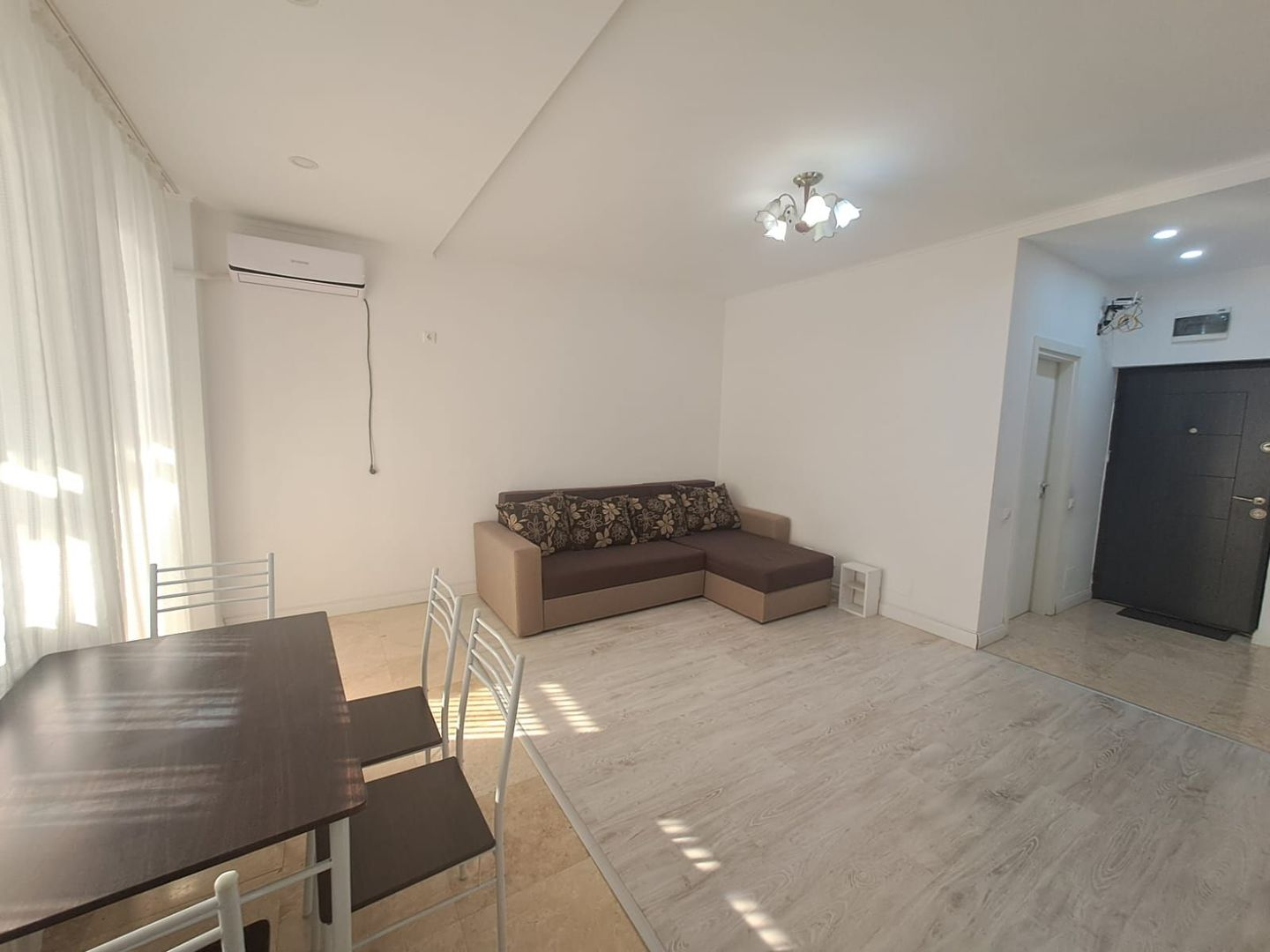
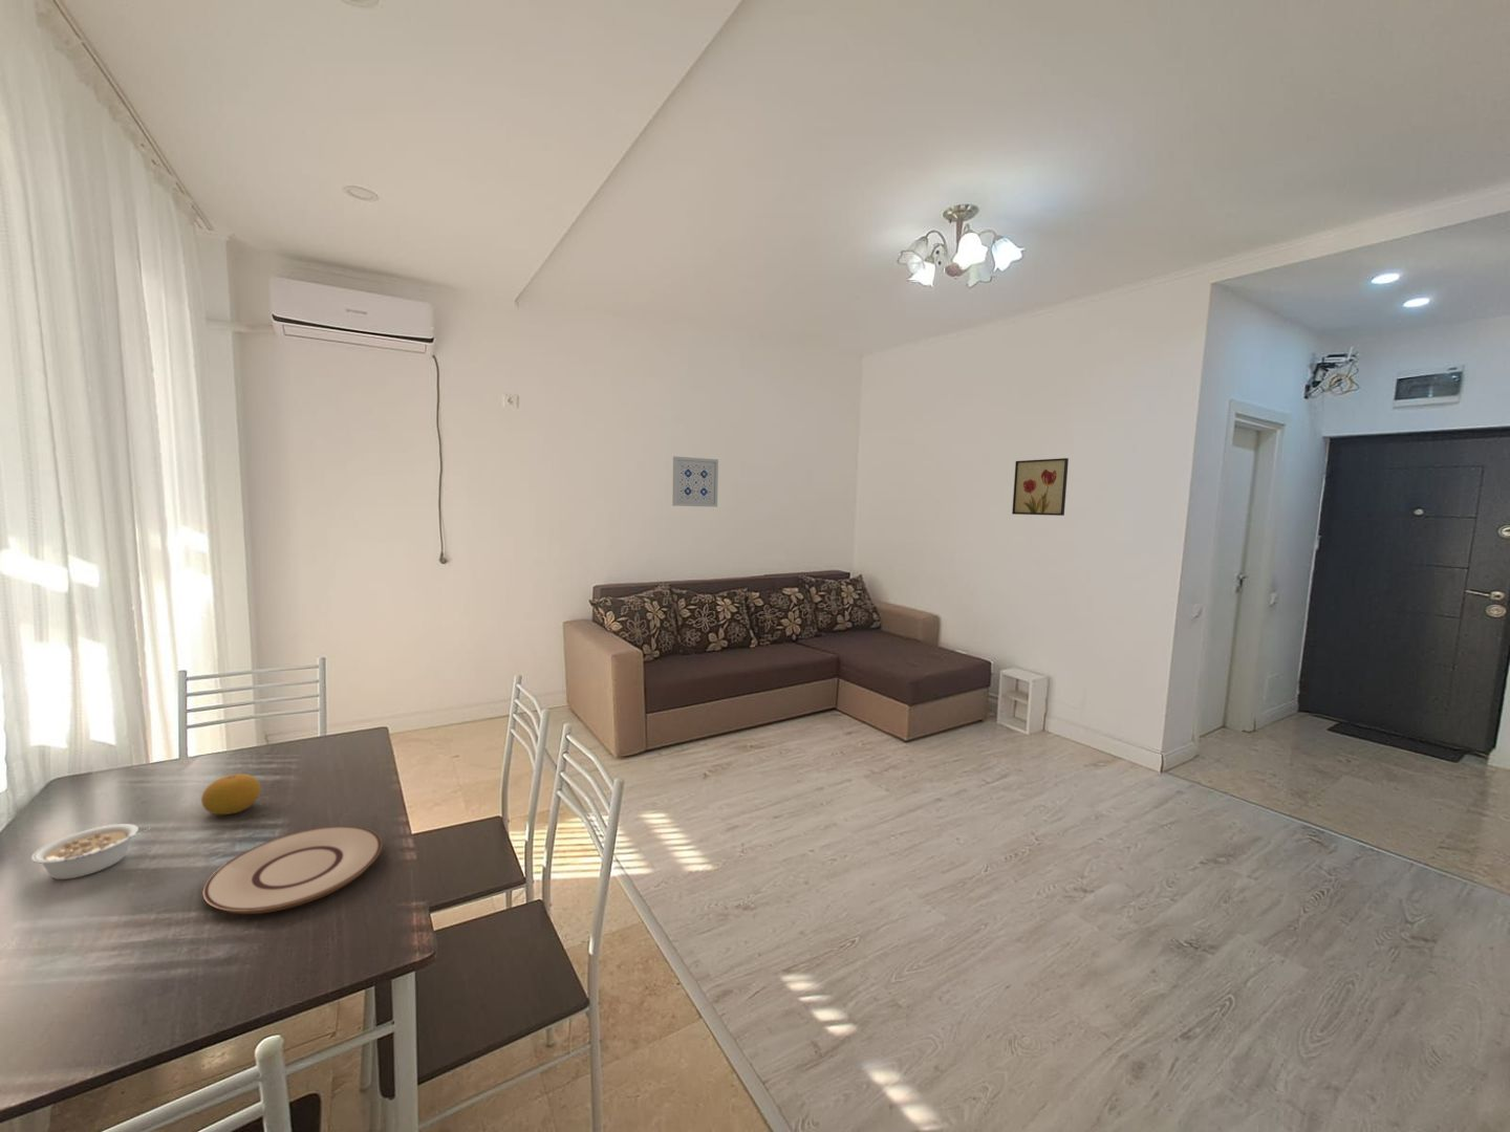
+ wall art [1011,457,1070,517]
+ plate [201,825,383,916]
+ legume [31,823,150,880]
+ fruit [200,773,262,816]
+ wall art [671,455,719,509]
